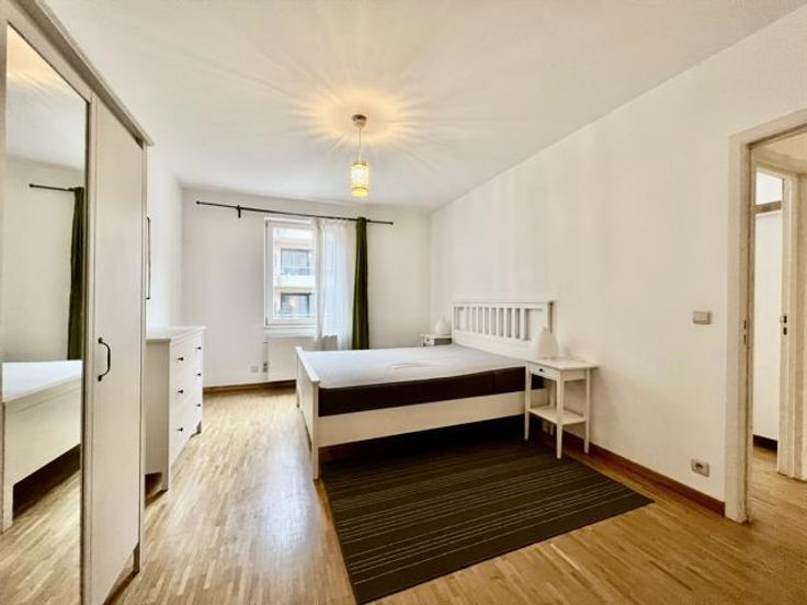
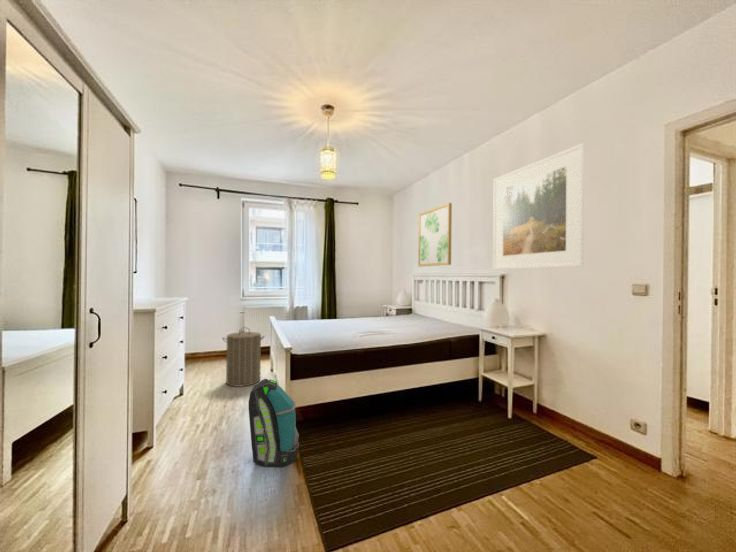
+ wall art [417,202,453,267]
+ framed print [492,143,585,270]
+ backpack [248,378,300,468]
+ laundry hamper [221,326,266,388]
